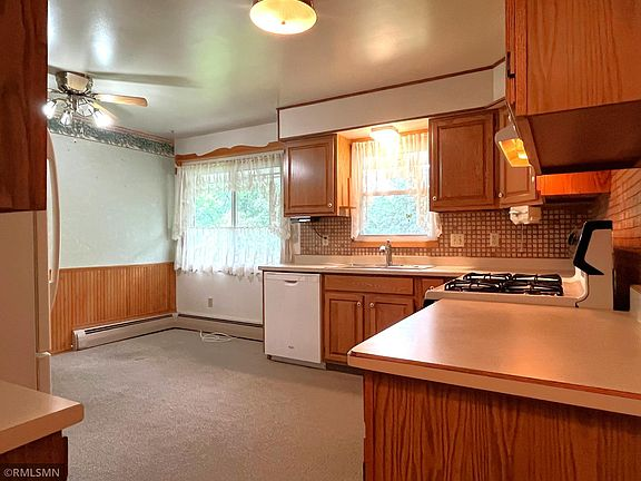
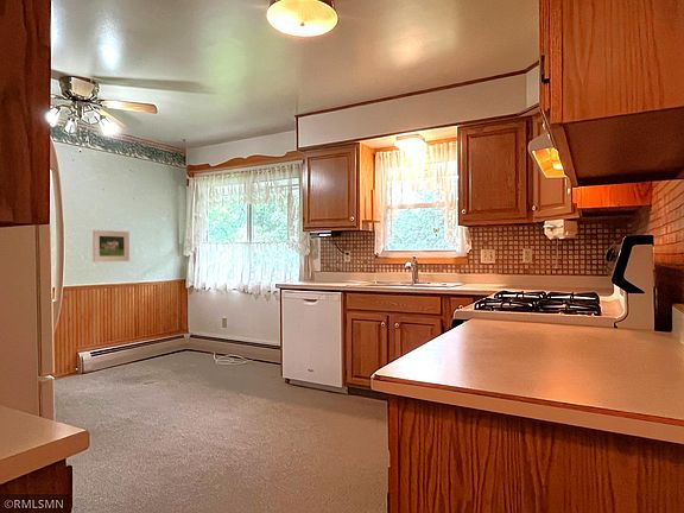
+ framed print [91,229,131,262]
